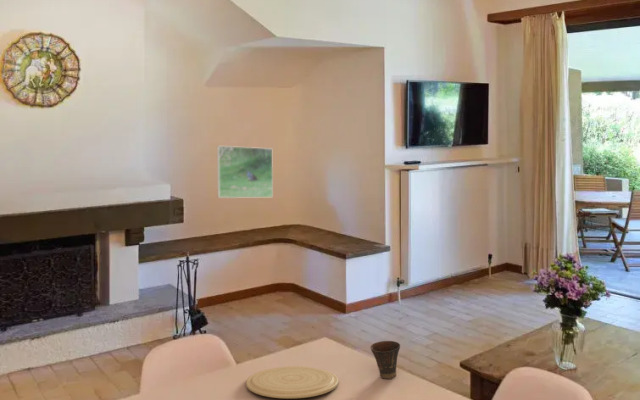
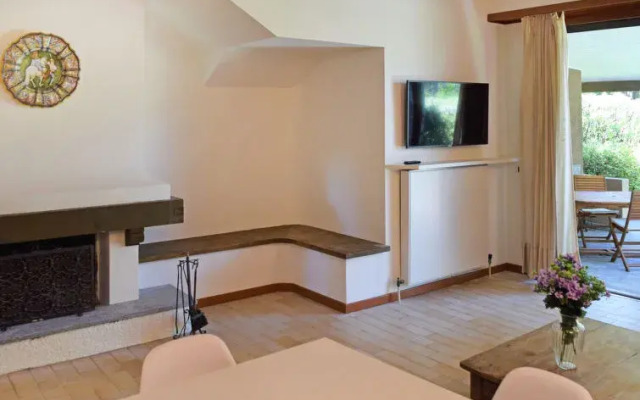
- plate [245,365,339,399]
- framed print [216,145,274,199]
- cup [369,340,401,380]
